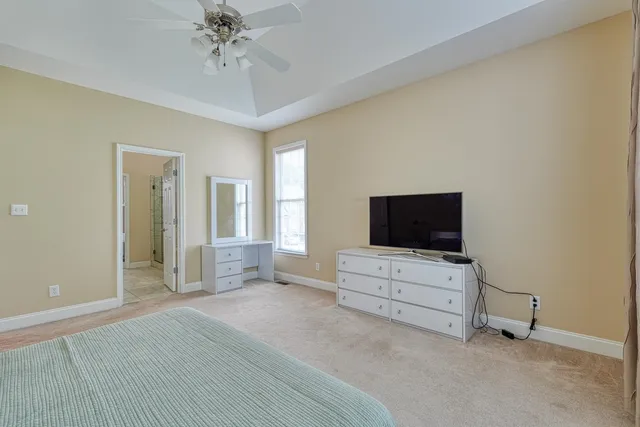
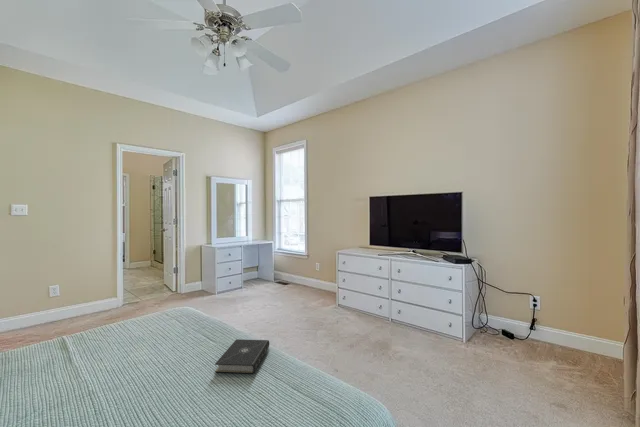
+ book [214,338,270,374]
